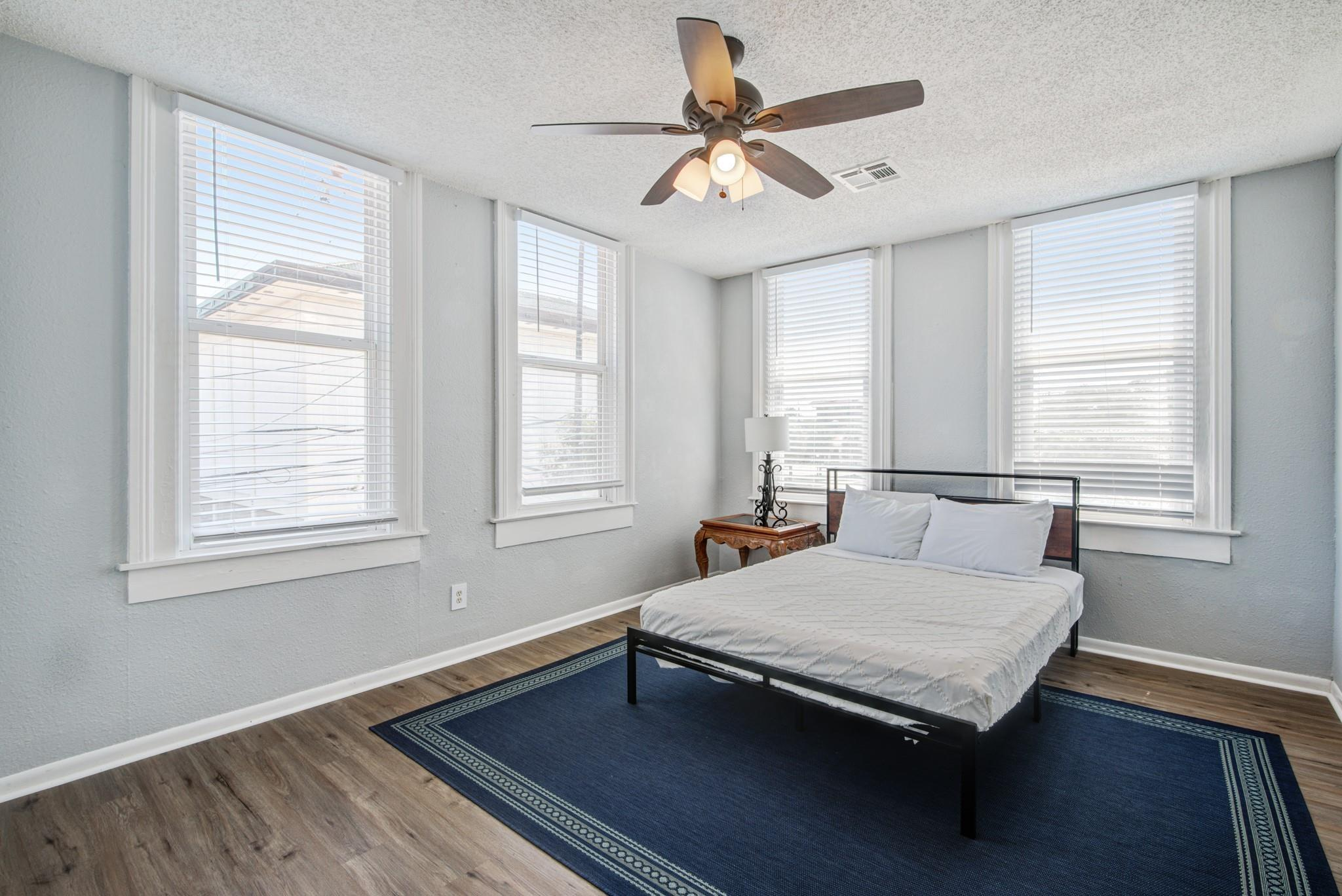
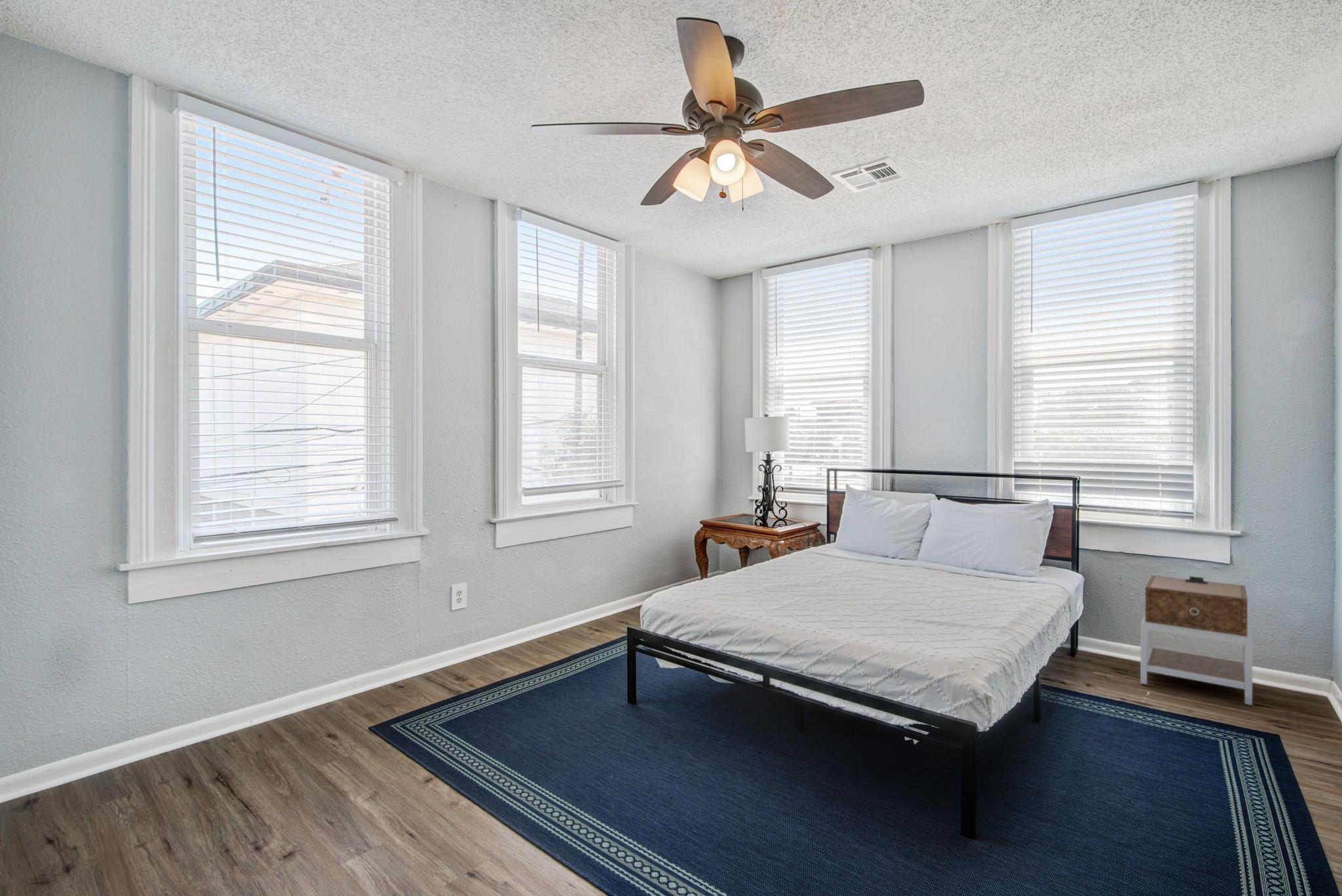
+ nightstand [1140,575,1254,706]
